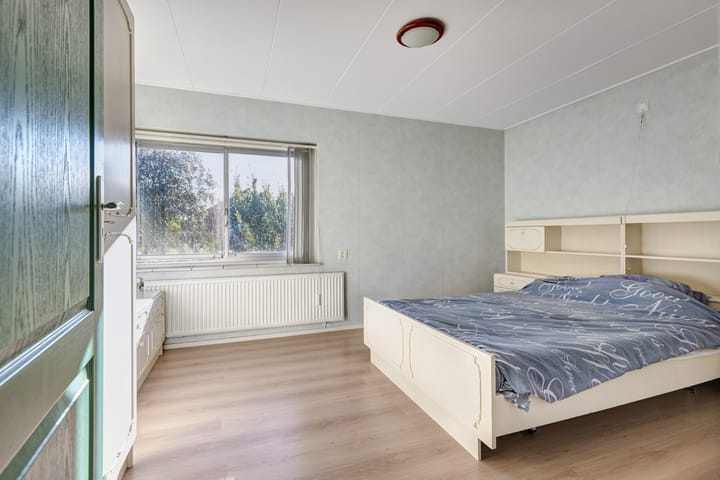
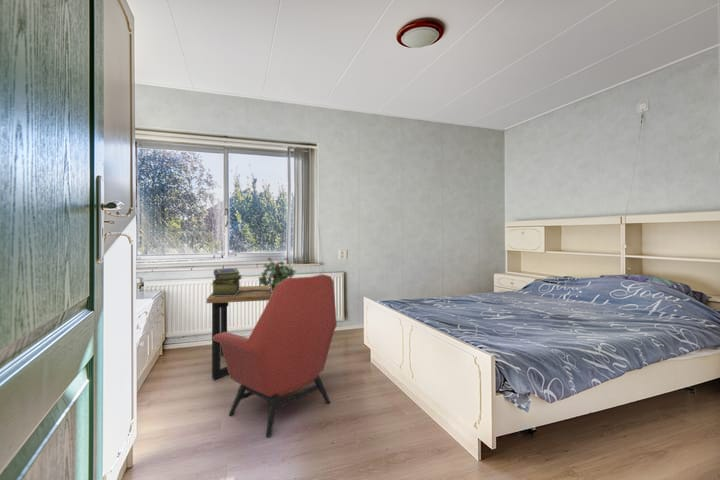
+ side table [206,285,273,380]
+ stack of books [210,267,243,297]
+ potted plant [258,257,298,292]
+ armchair [213,273,338,438]
